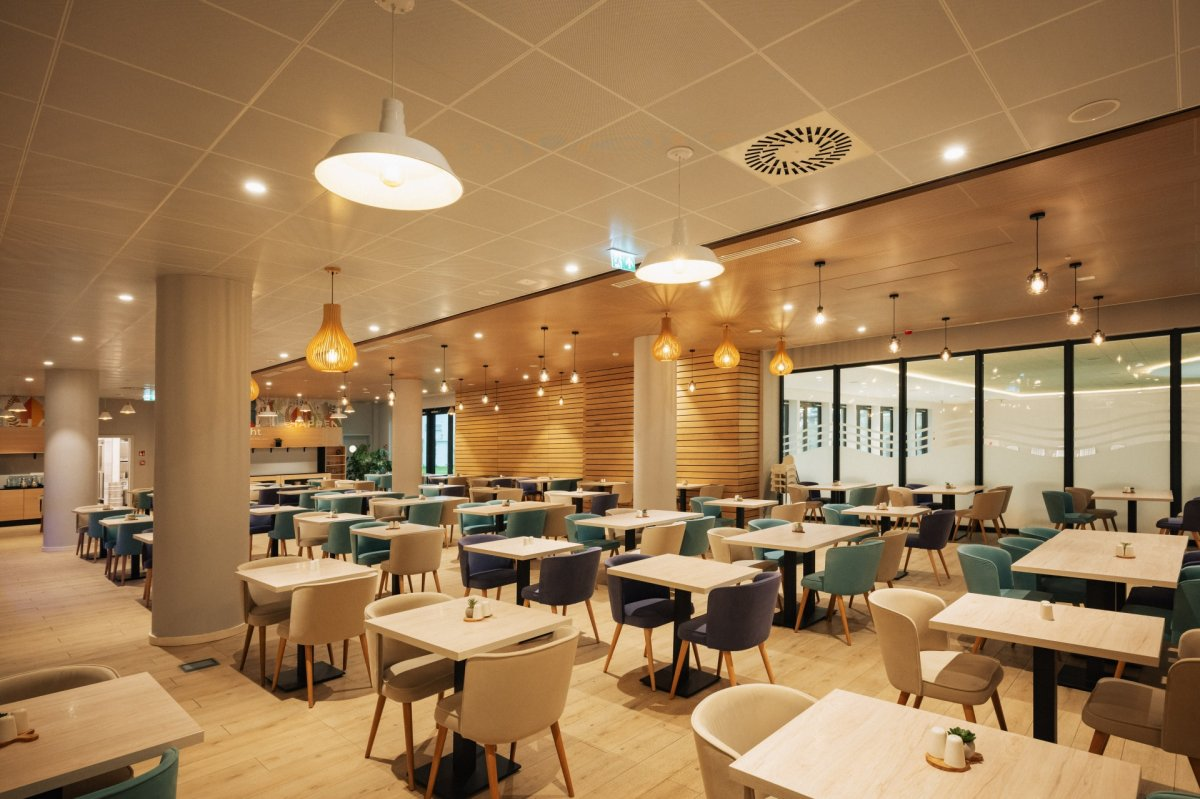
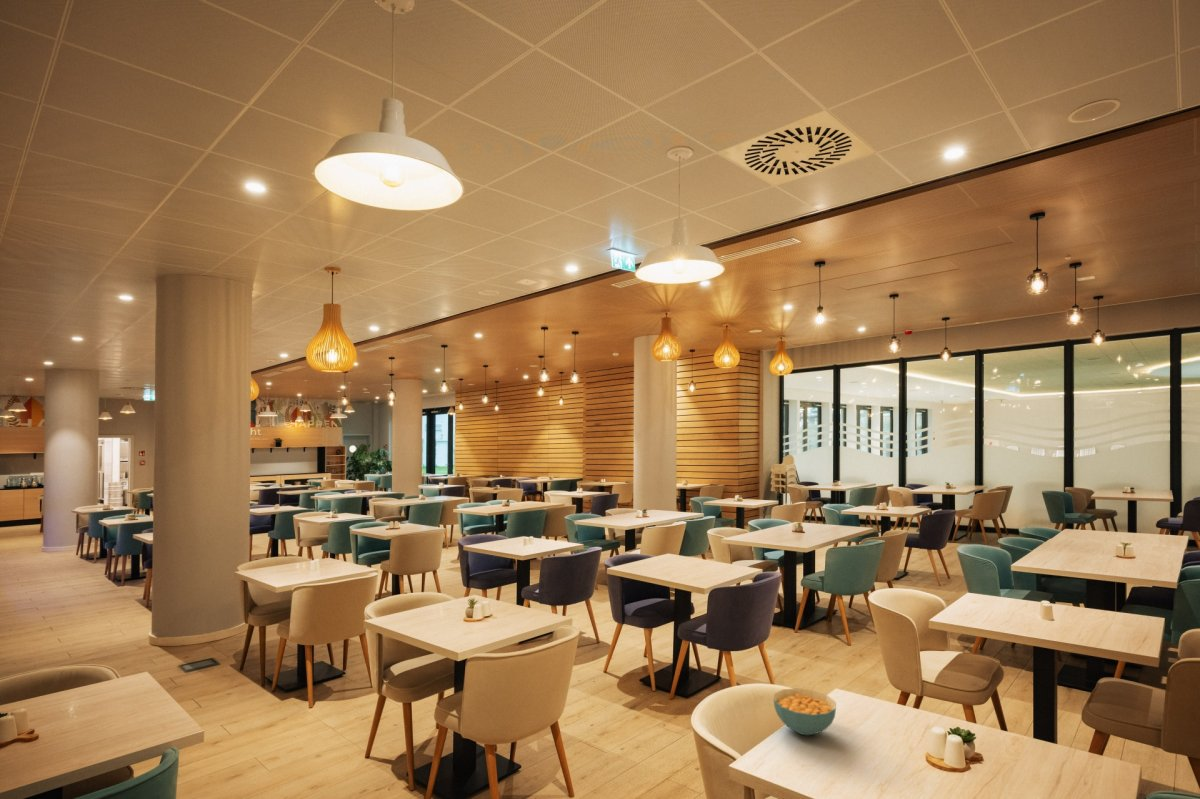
+ cereal bowl [773,687,837,736]
